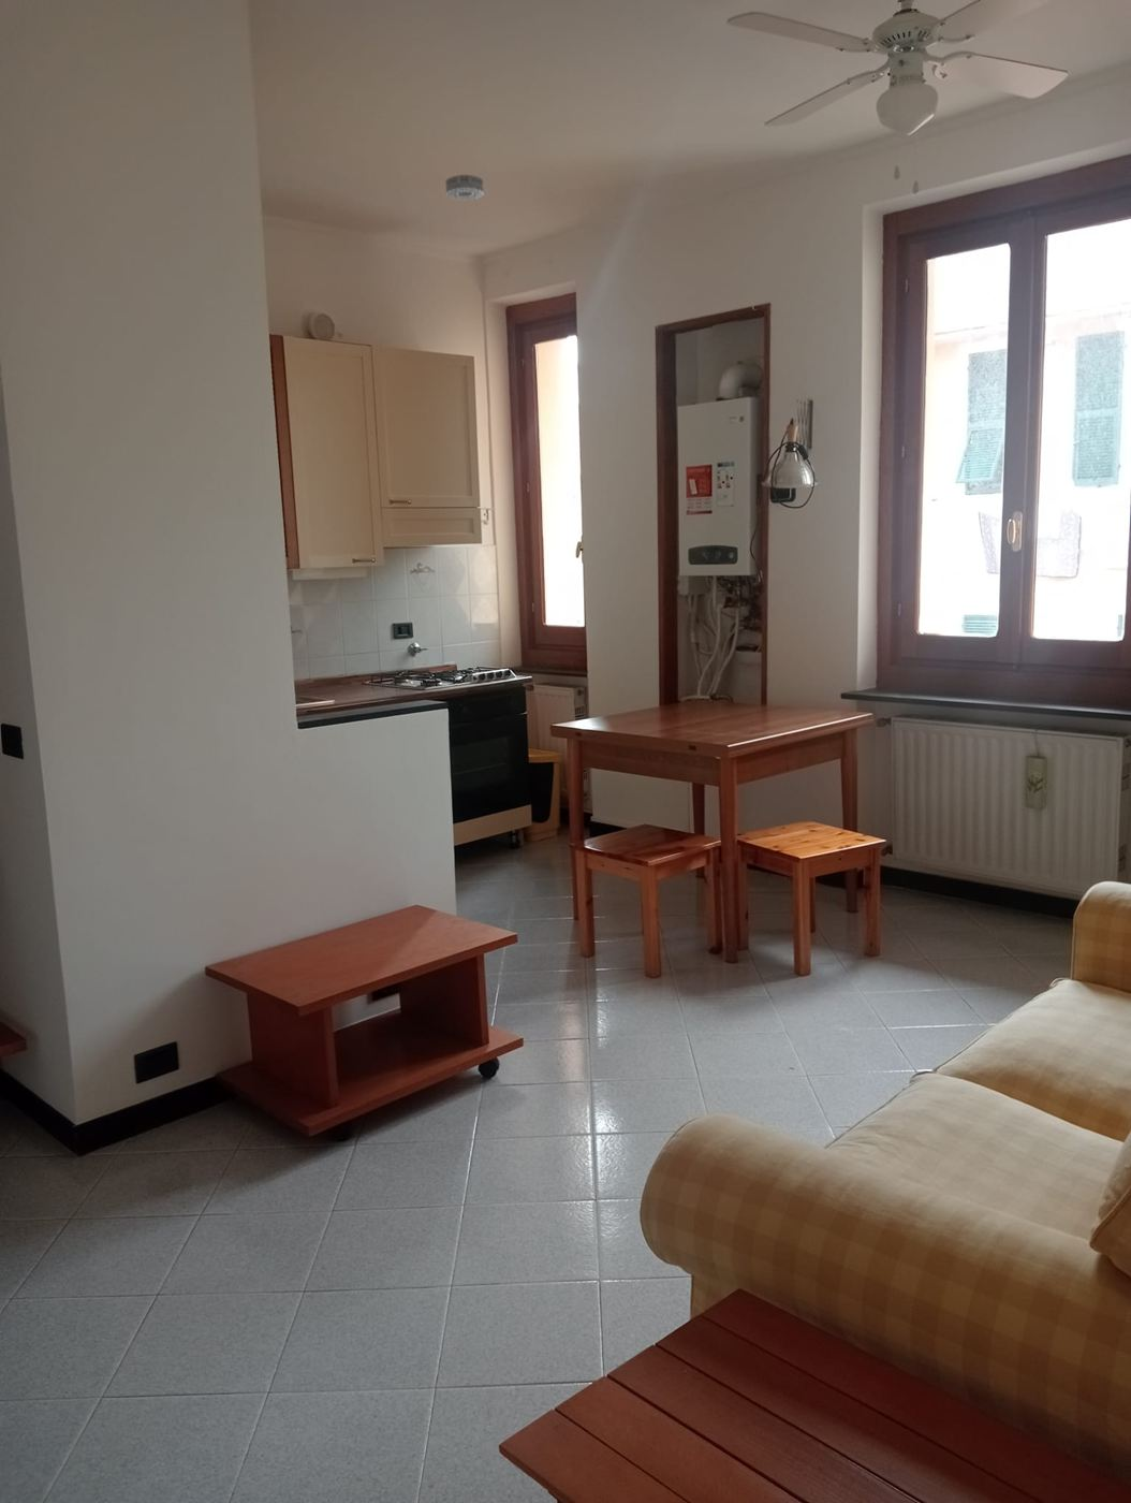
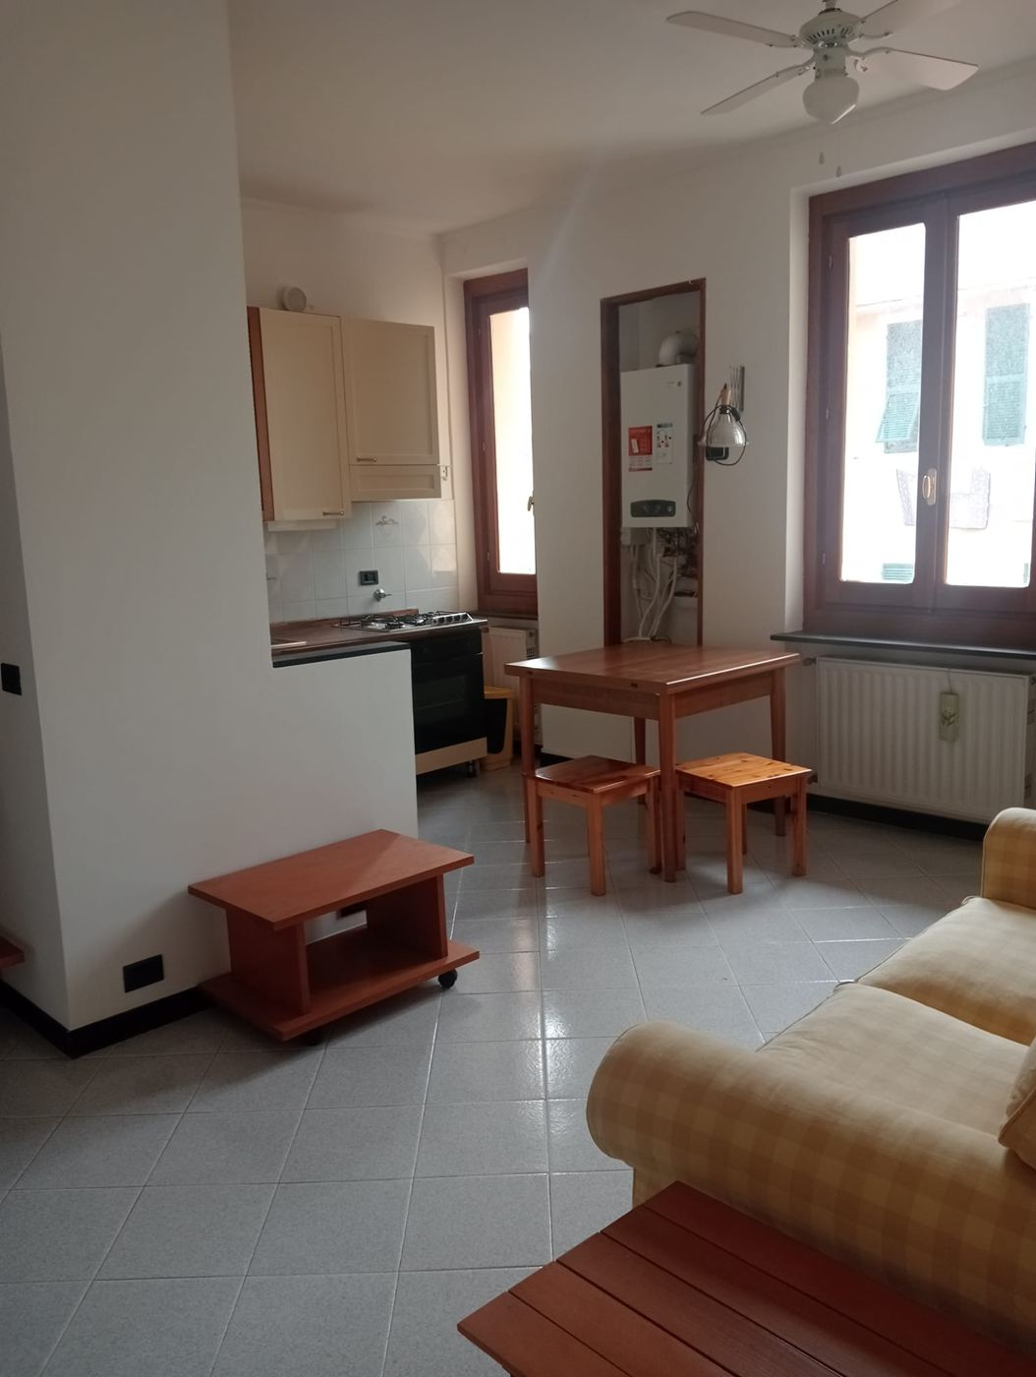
- smoke detector [446,173,485,201]
